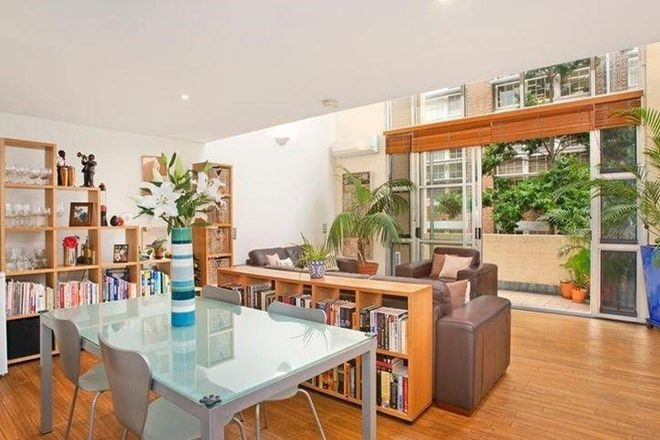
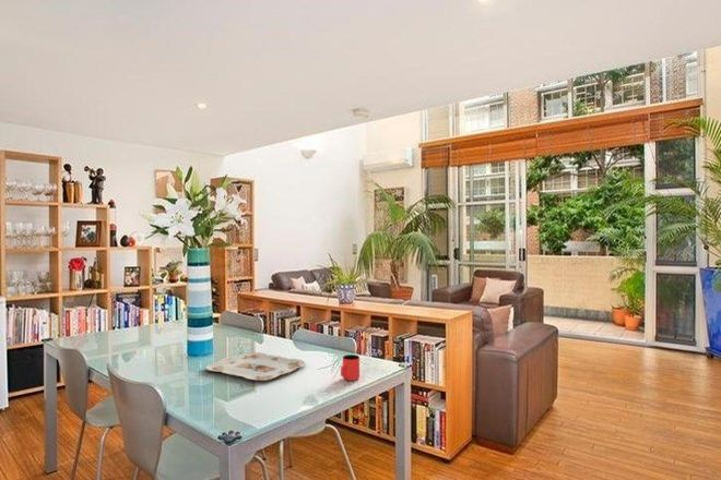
+ cup [340,353,361,382]
+ serving tray [204,351,306,382]
